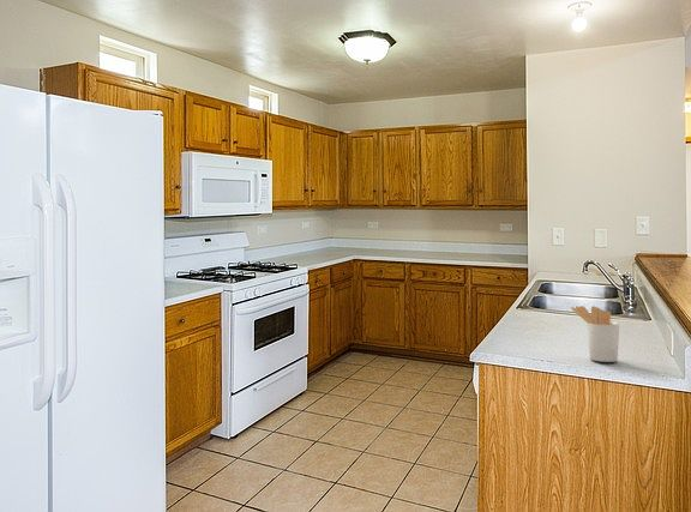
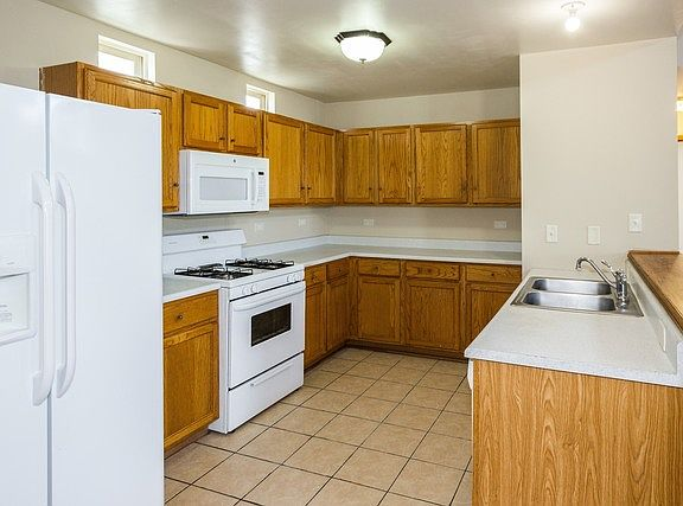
- utensil holder [570,305,620,363]
